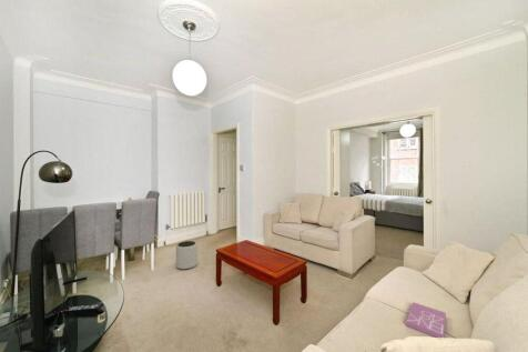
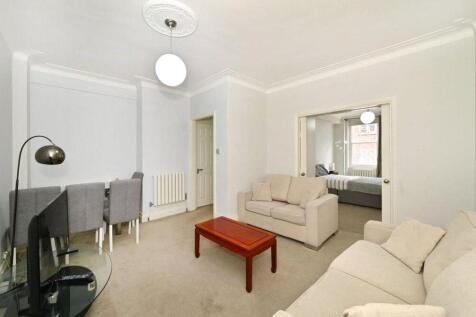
- book [405,301,447,339]
- plant pot [175,240,199,270]
